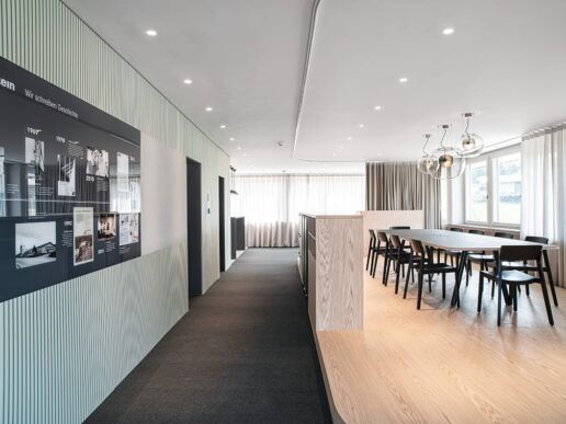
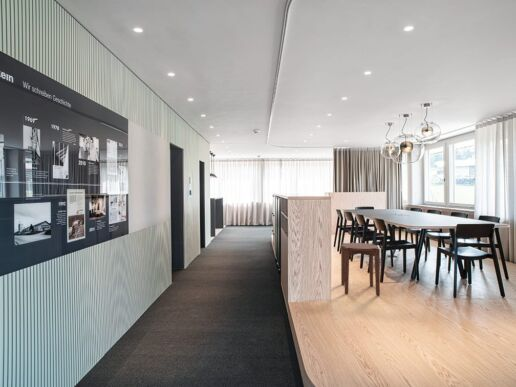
+ side table [340,242,381,296]
